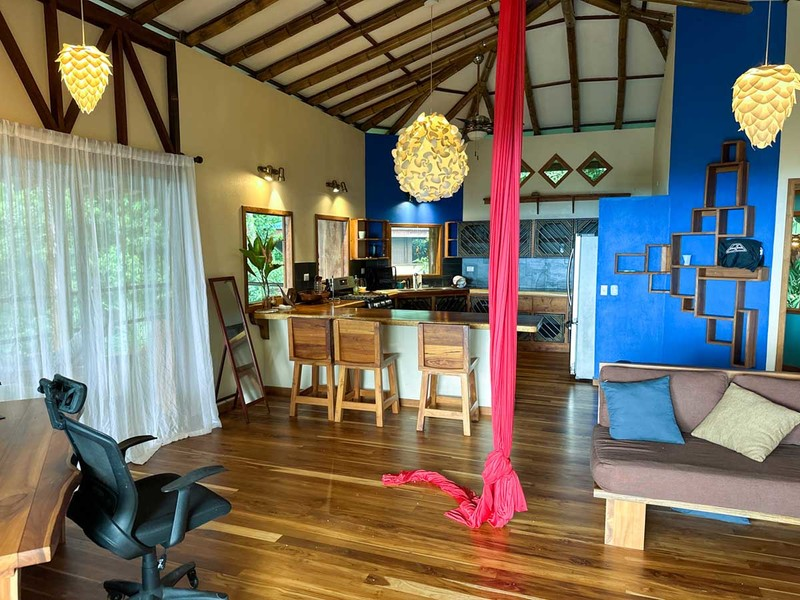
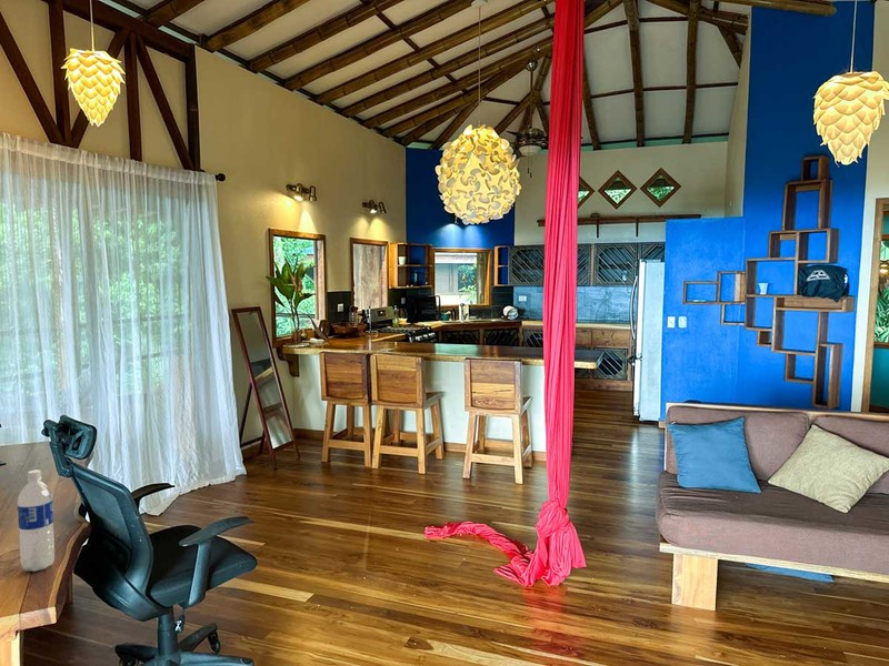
+ water bottle [17,468,56,573]
